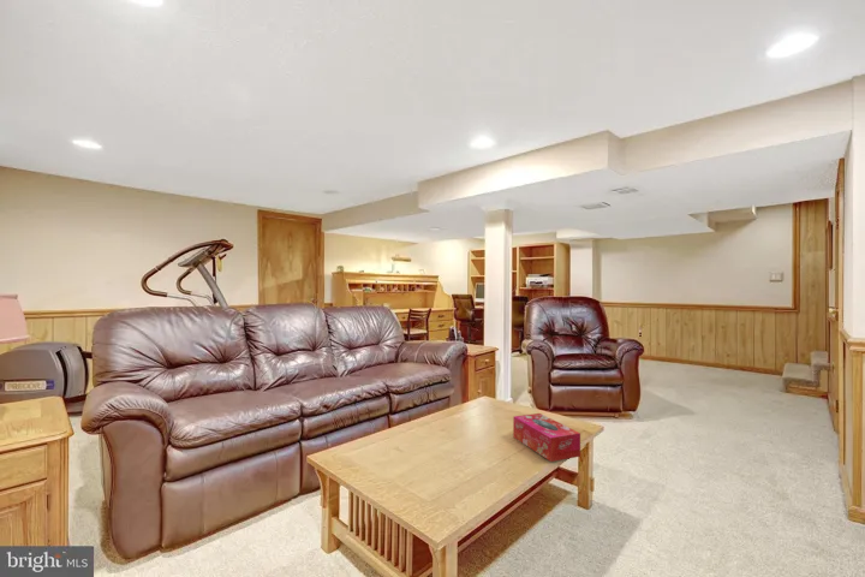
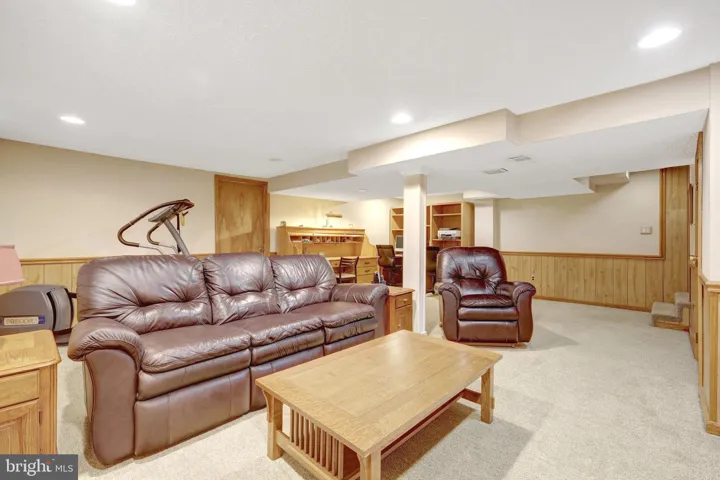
- tissue box [512,412,581,463]
